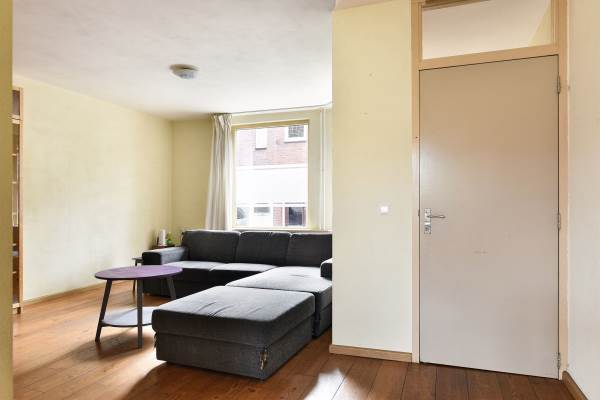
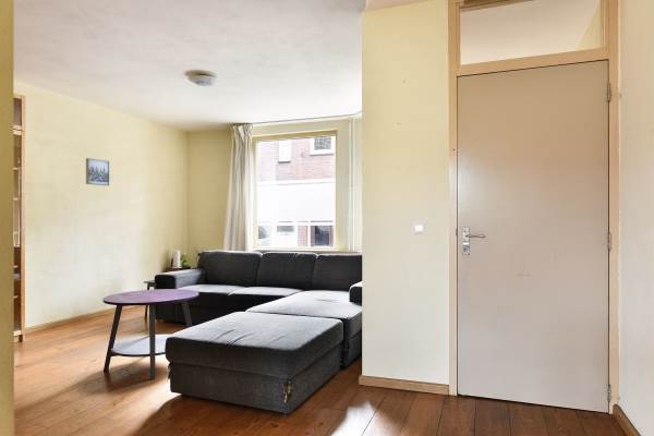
+ wall art [85,157,110,186]
